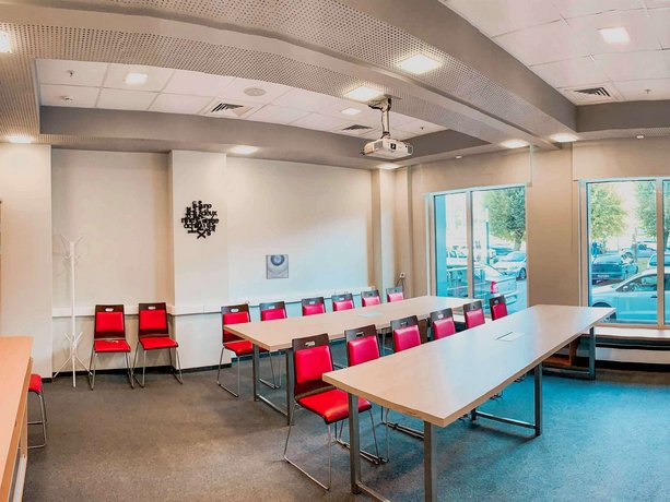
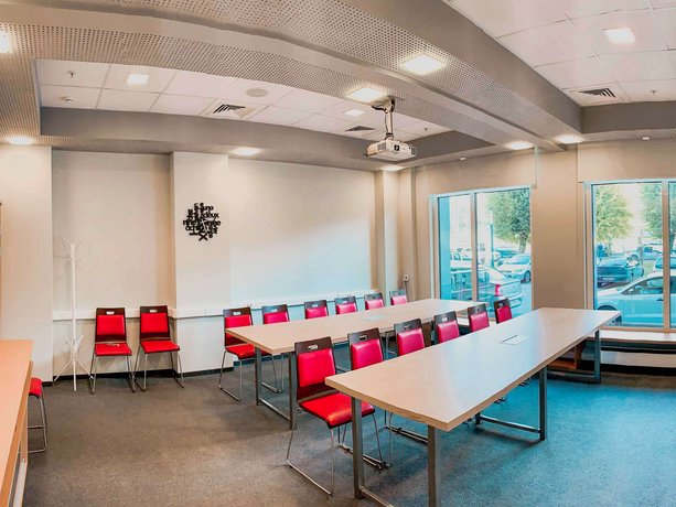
- wall art [265,253,290,280]
